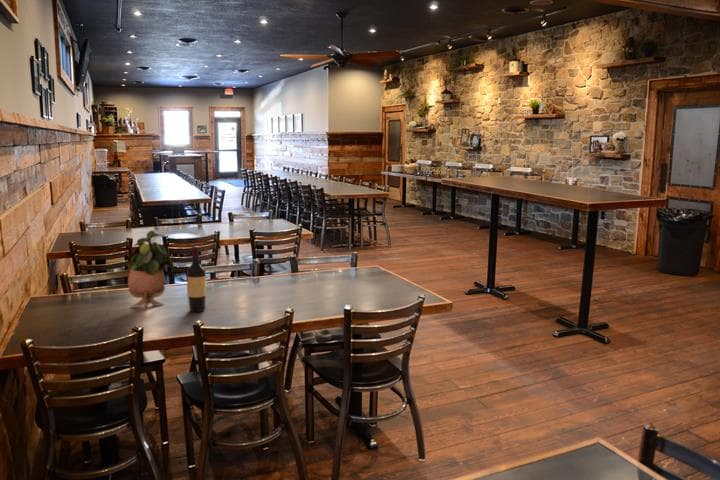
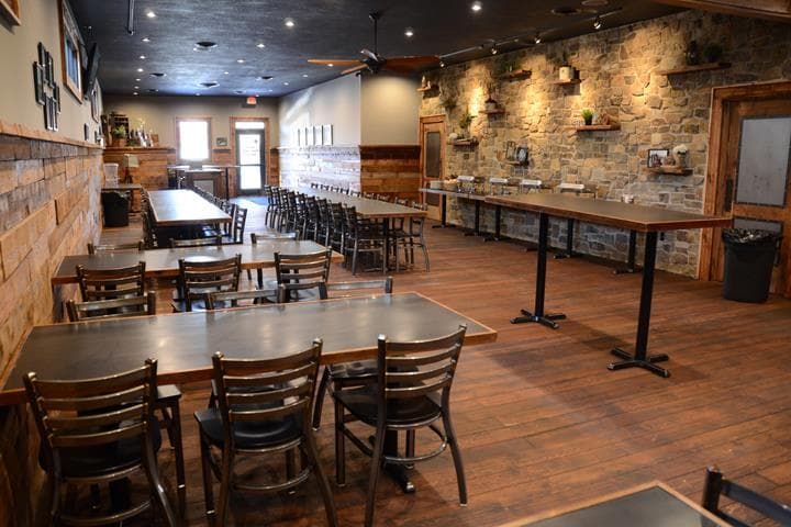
- wine bottle [186,245,207,313]
- potted plant [126,229,176,311]
